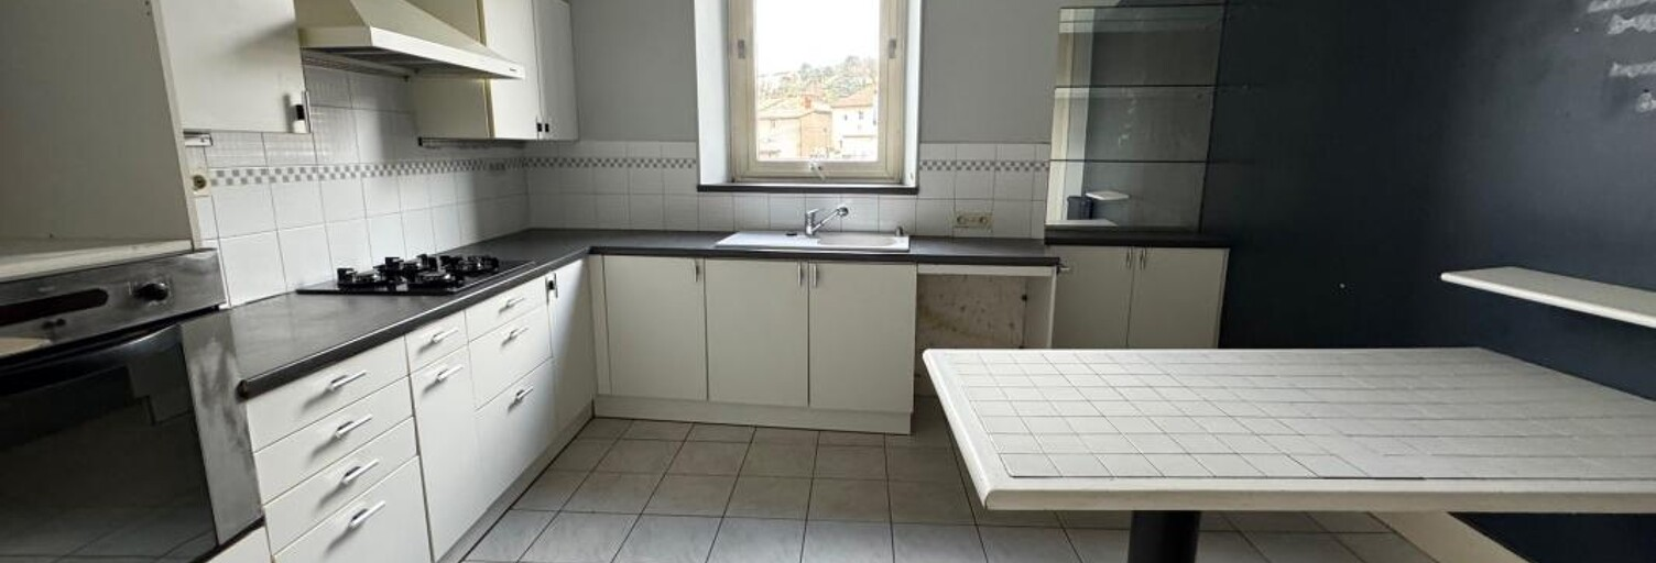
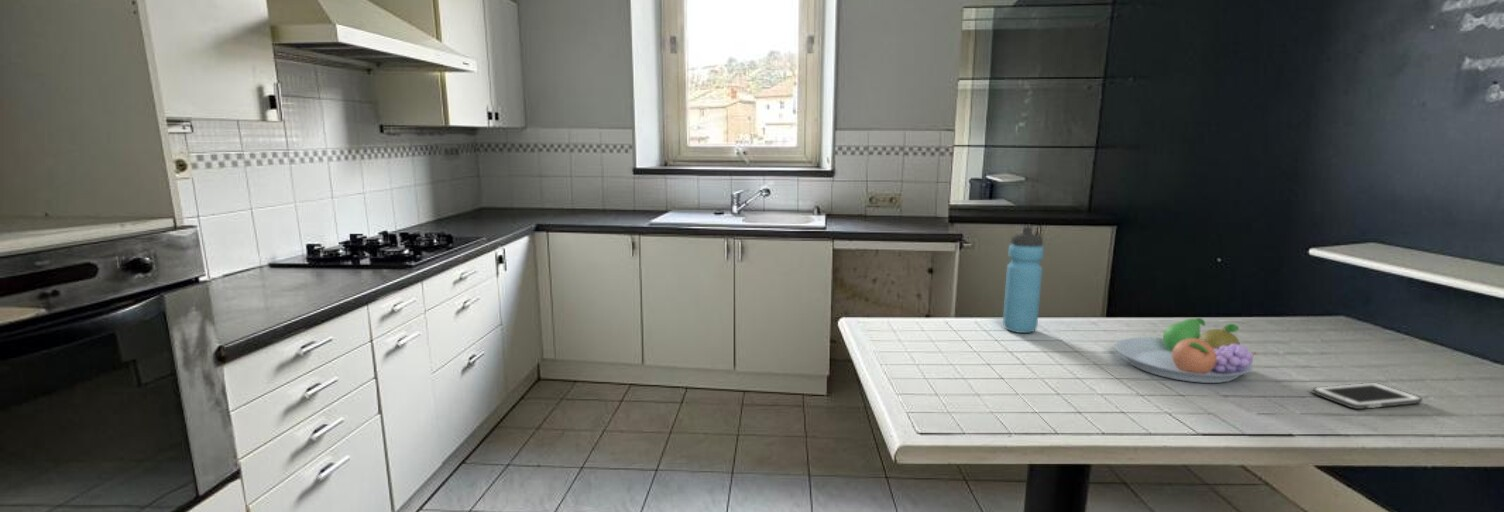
+ cell phone [1311,382,1423,410]
+ water bottle [1002,226,1045,334]
+ fruit bowl [1114,317,1258,384]
